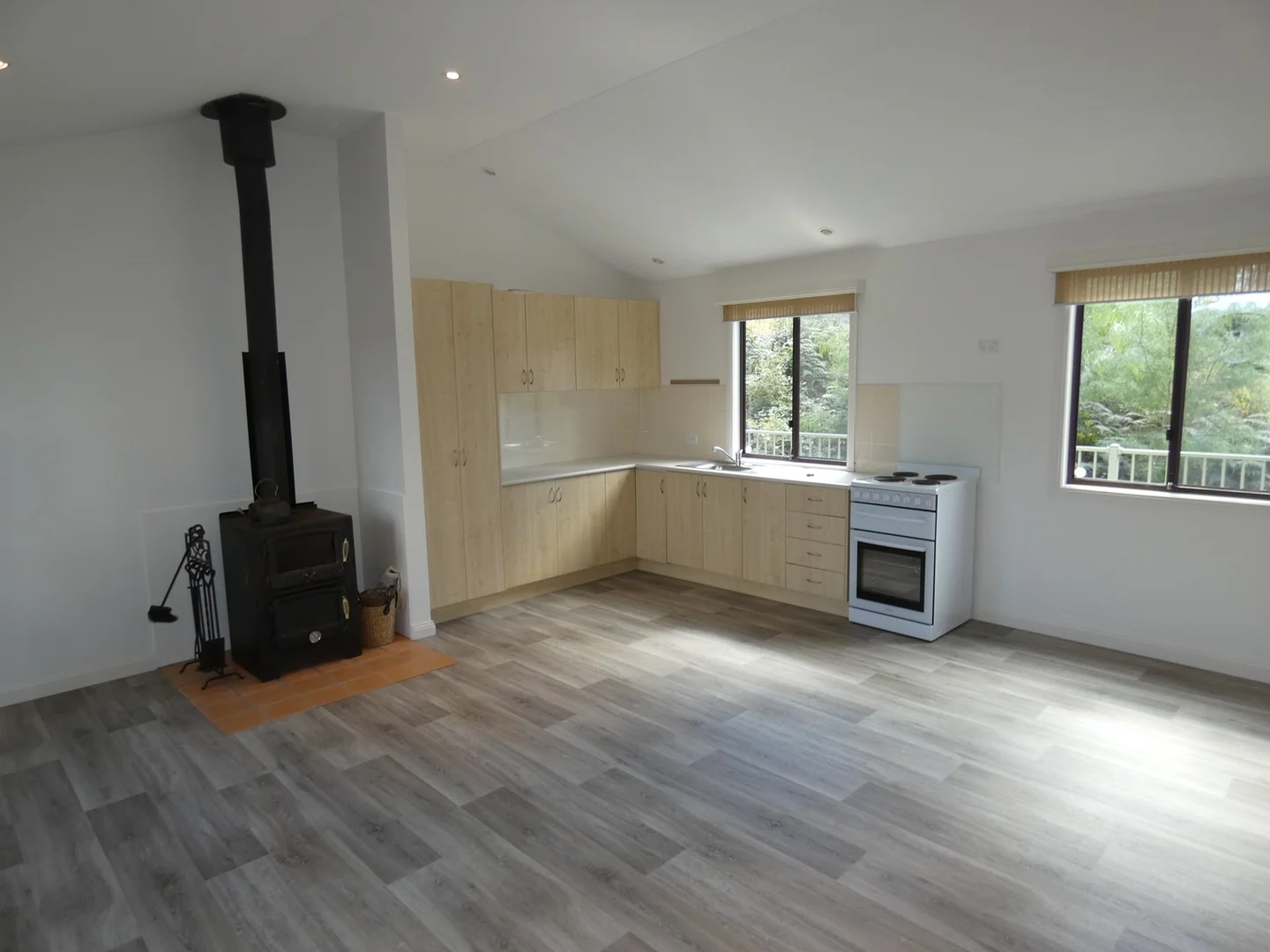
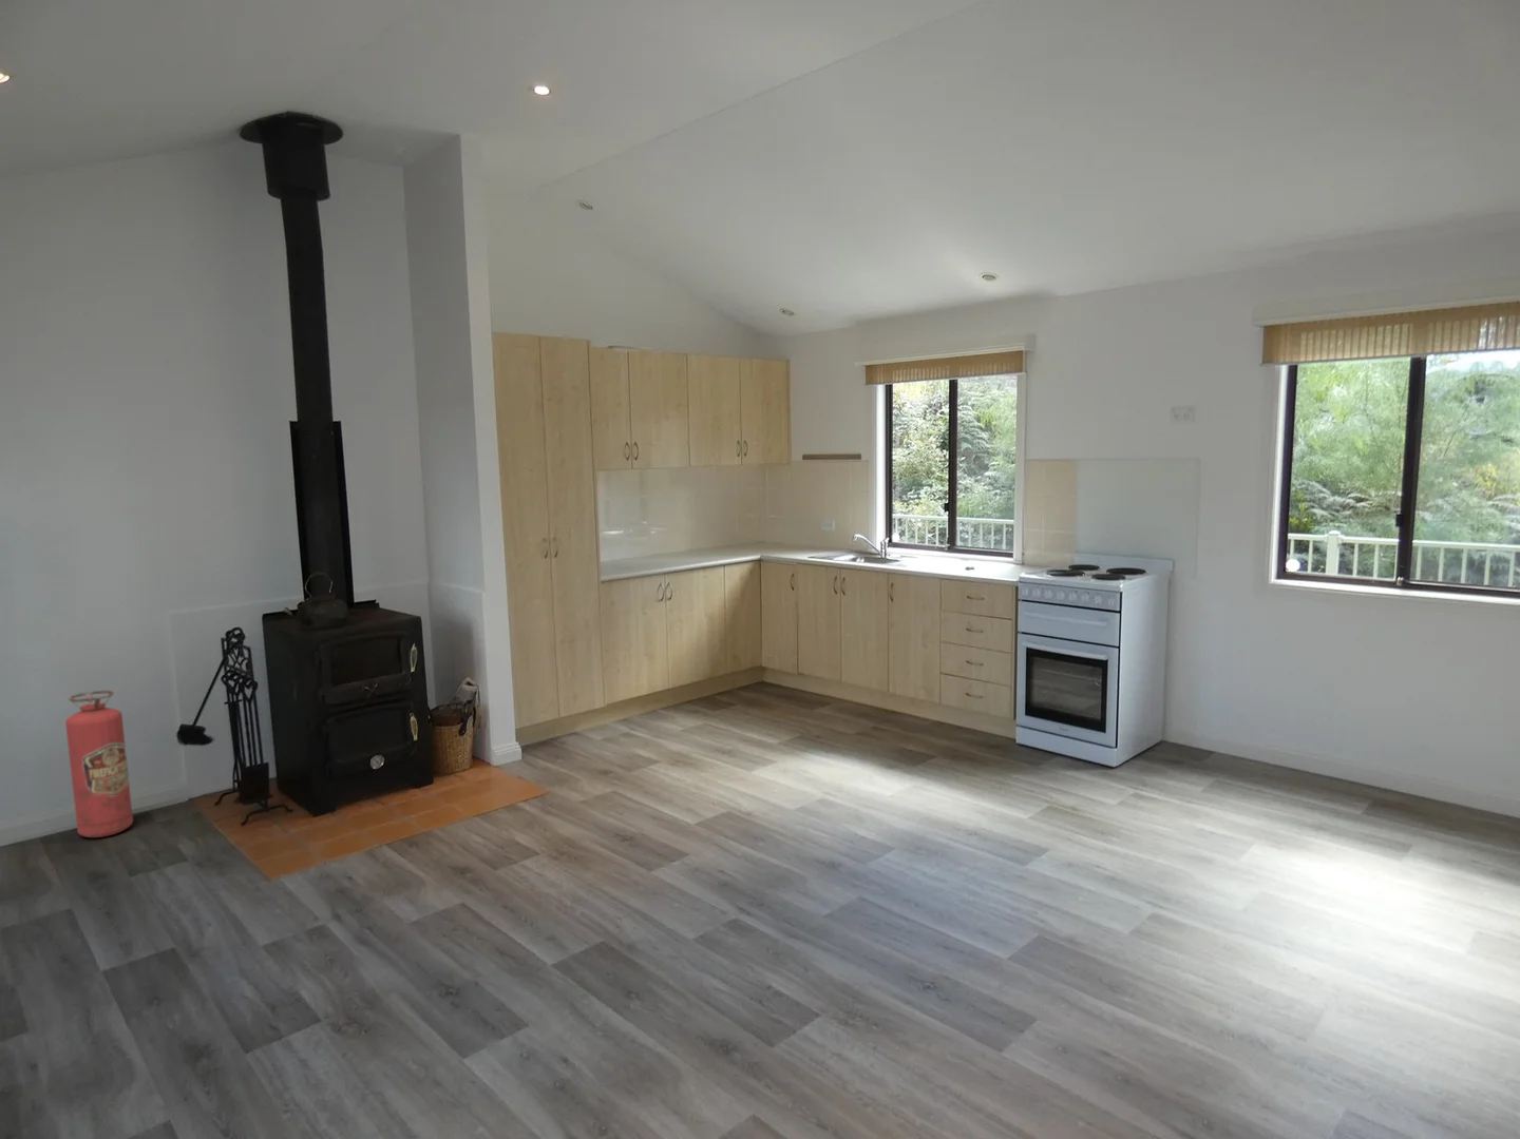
+ fire extinguisher [65,689,134,839]
